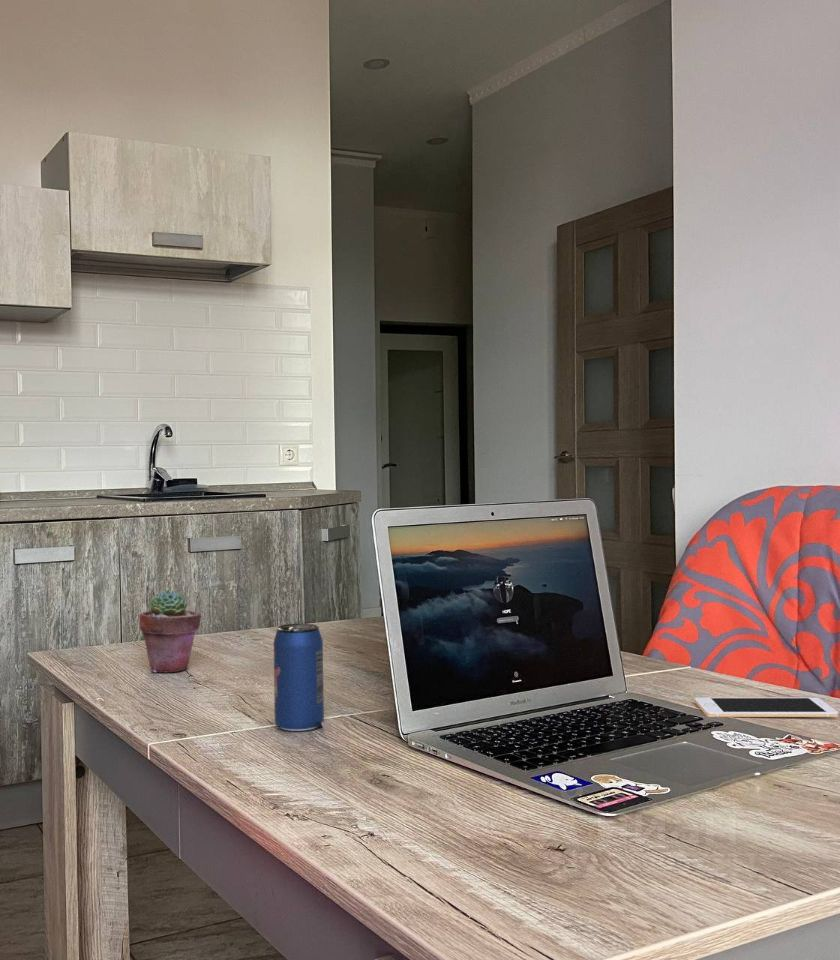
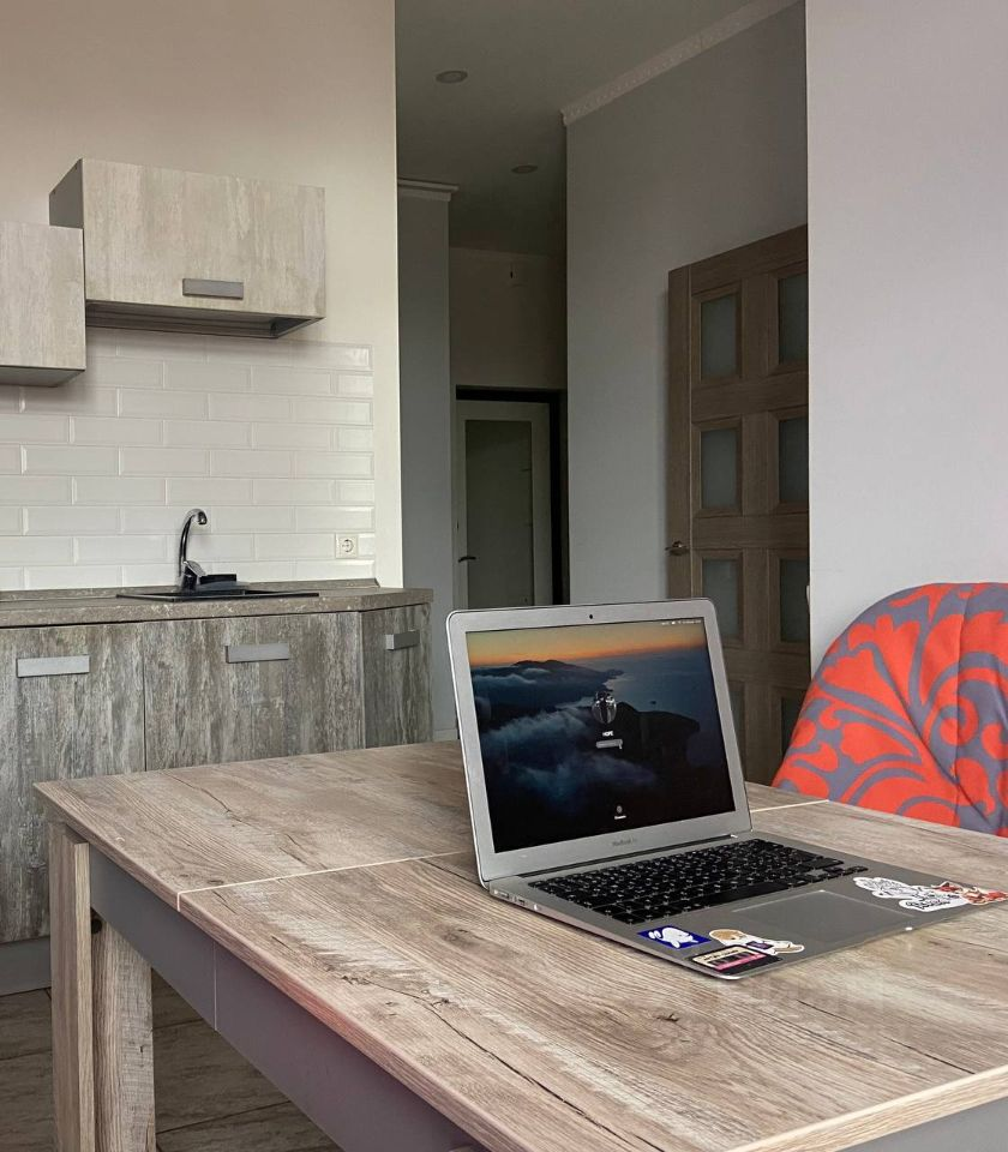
- cell phone [694,697,839,718]
- potted succulent [138,589,202,673]
- beverage can [273,623,325,732]
